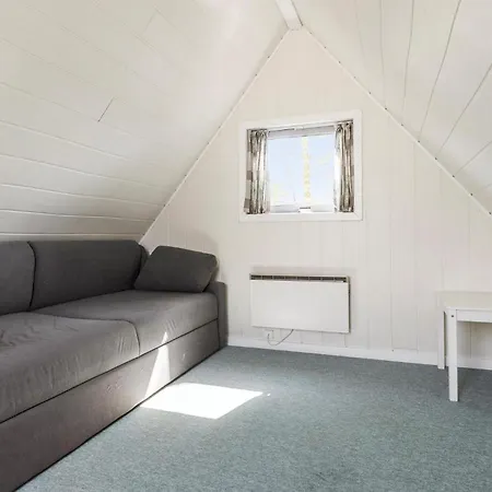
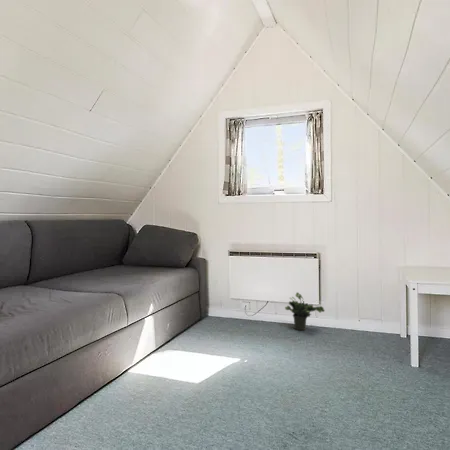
+ potted plant [284,291,326,331]
